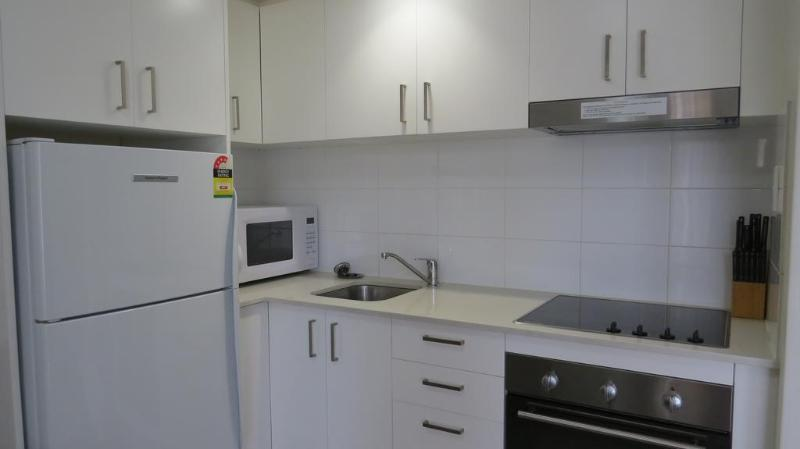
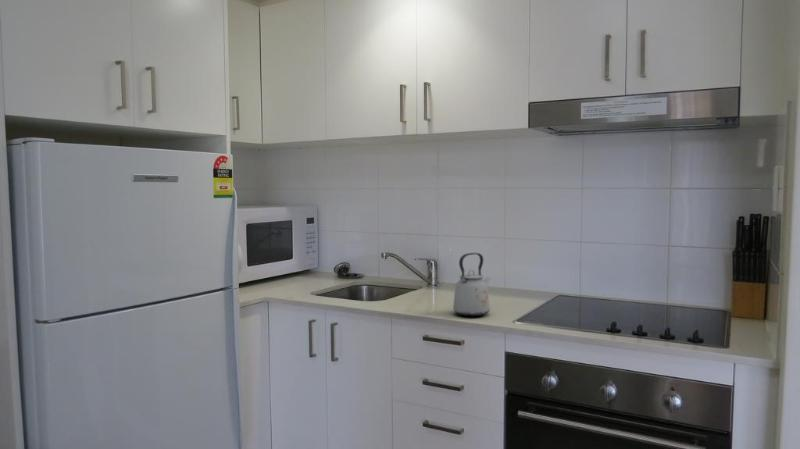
+ kettle [452,252,492,317]
